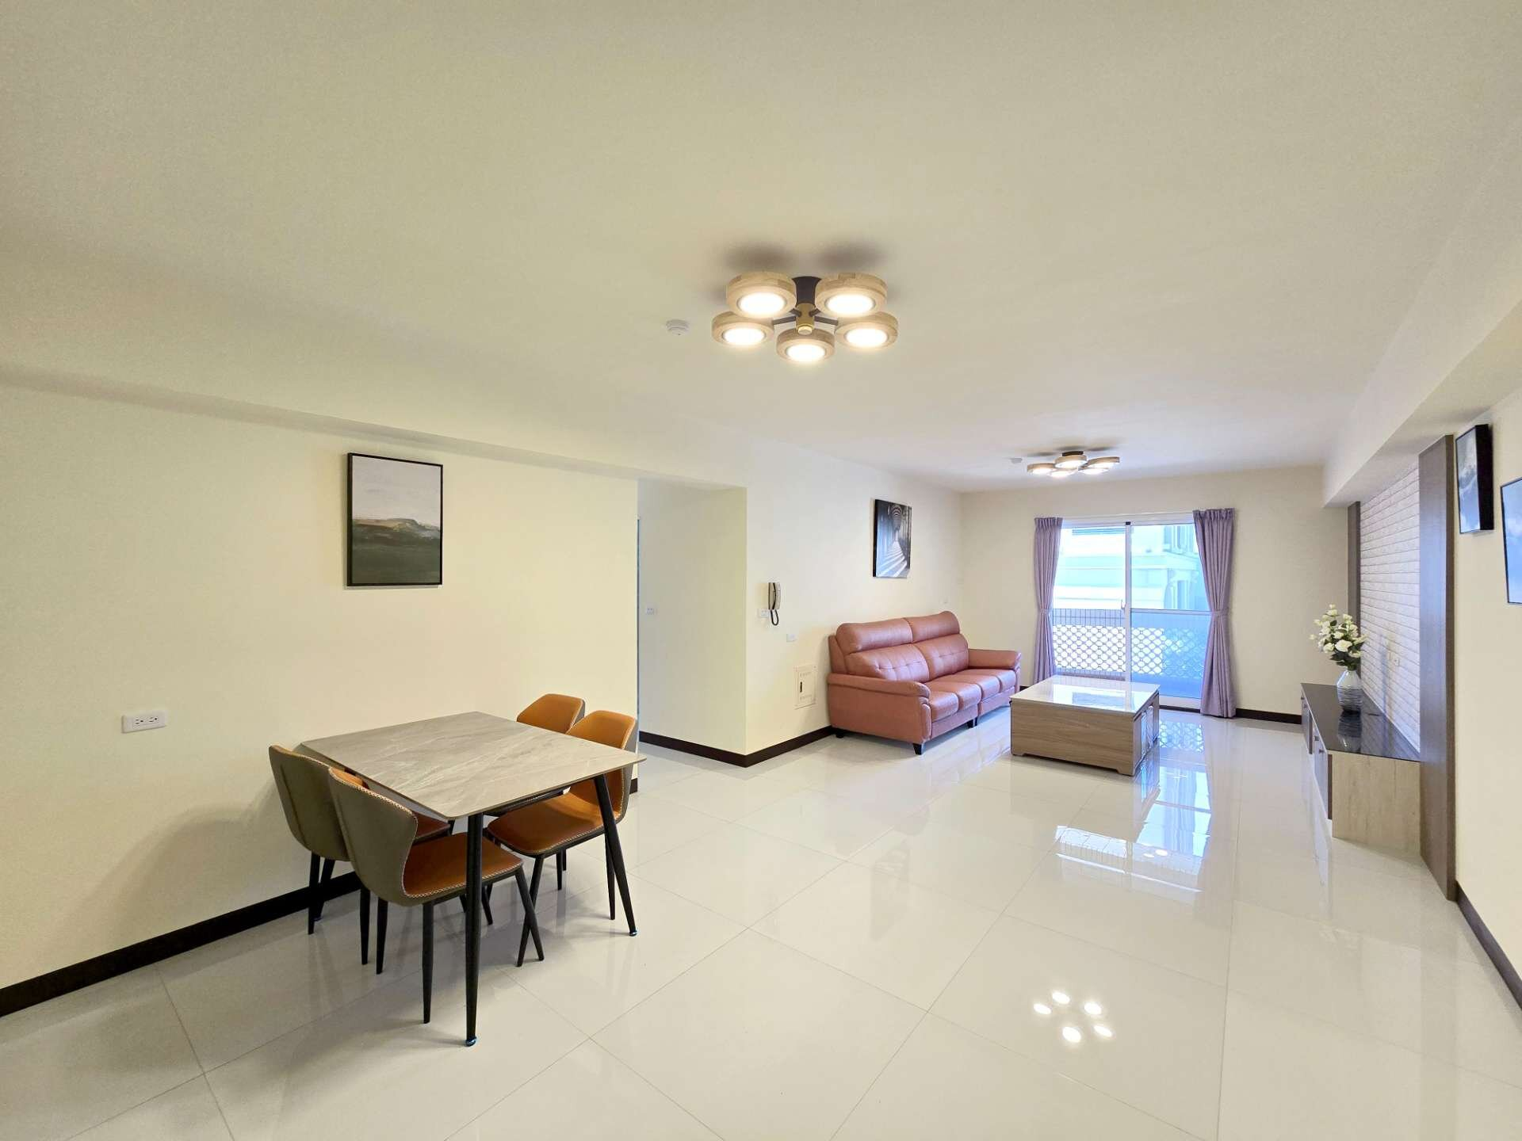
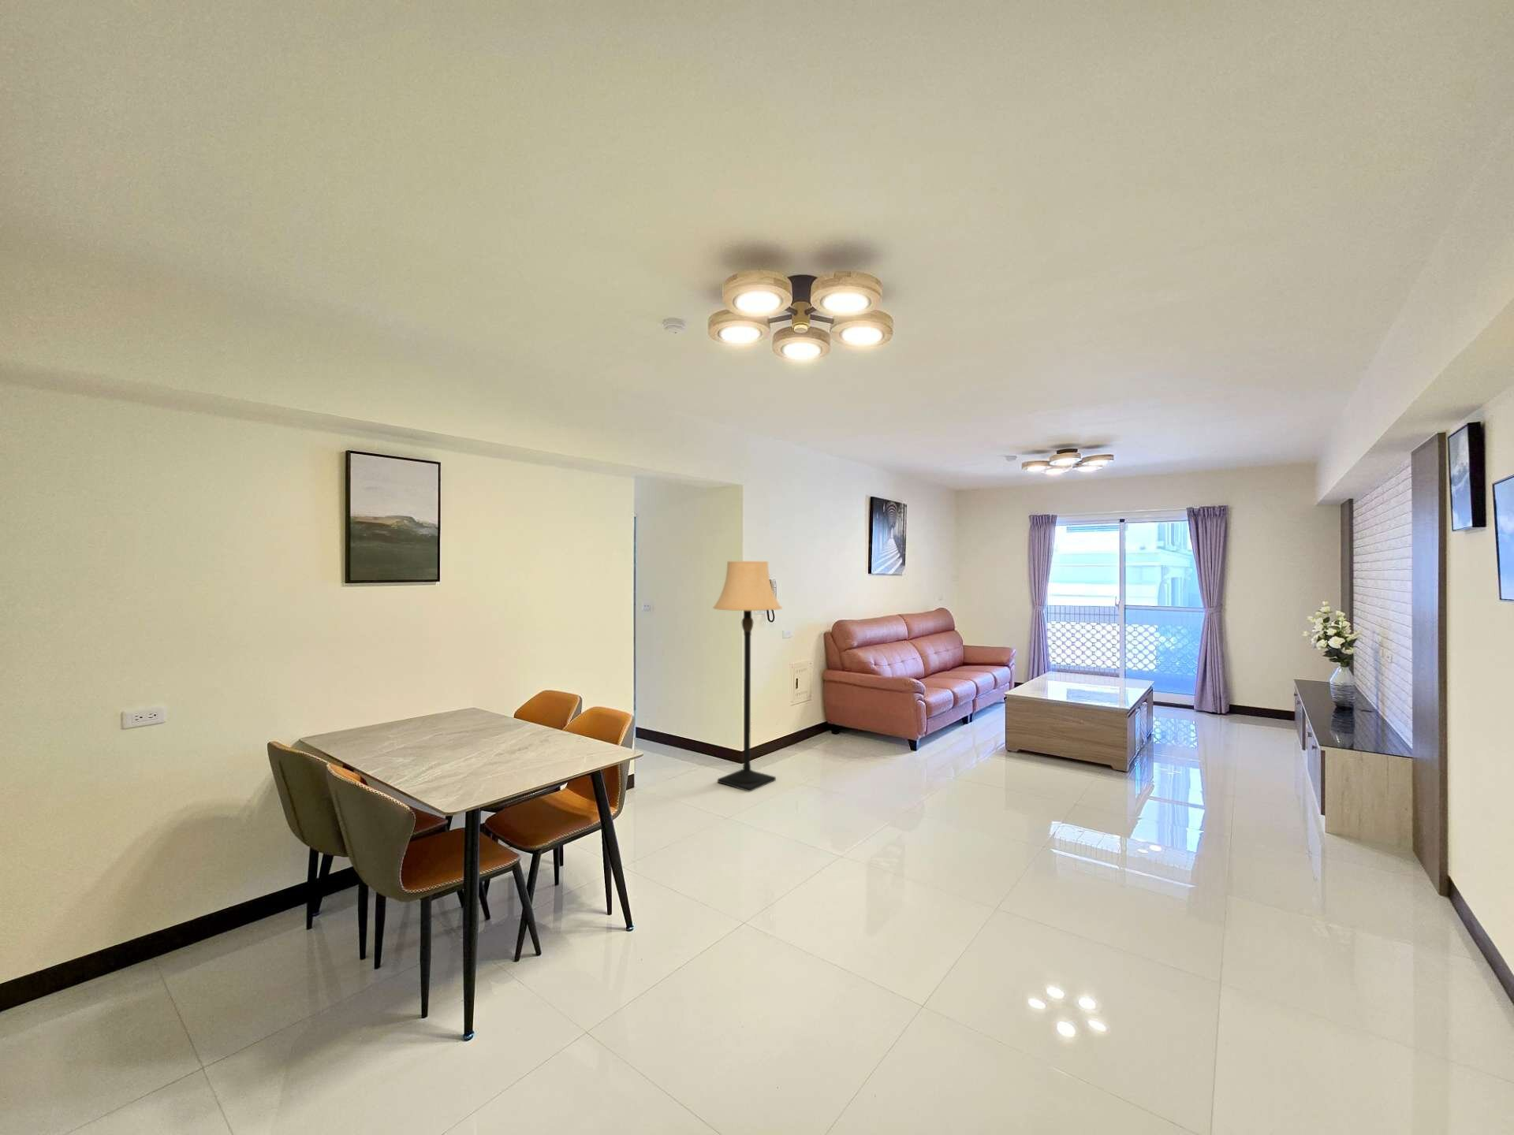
+ lamp [712,560,783,793]
